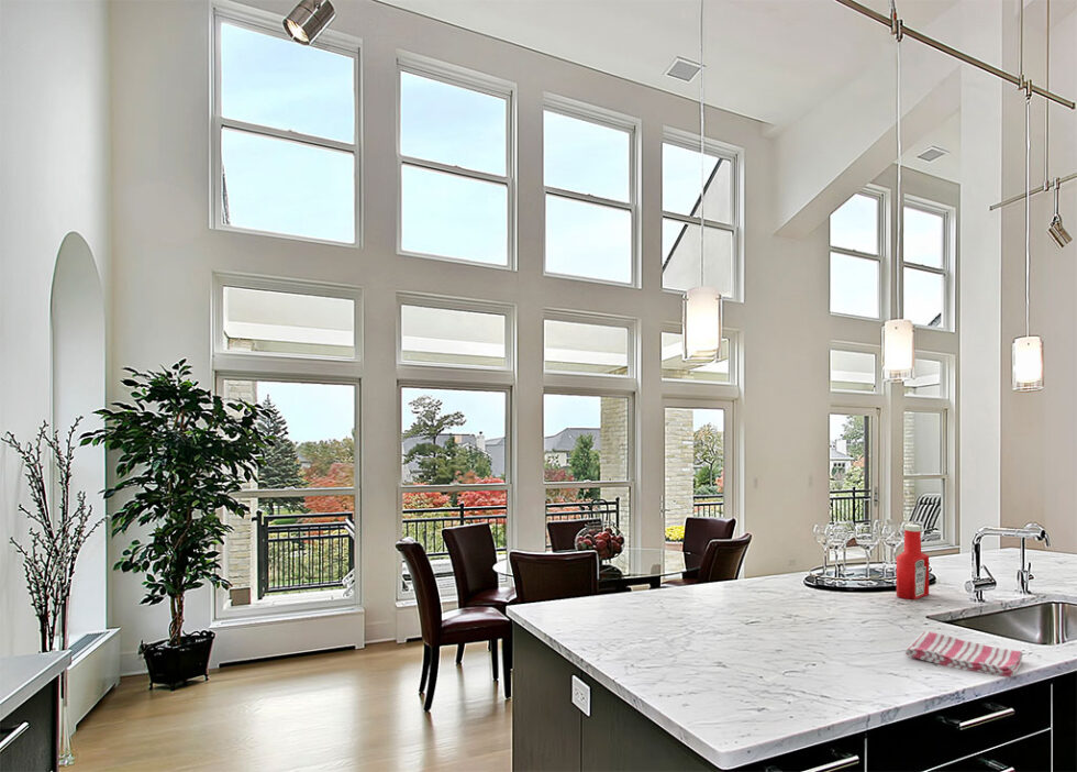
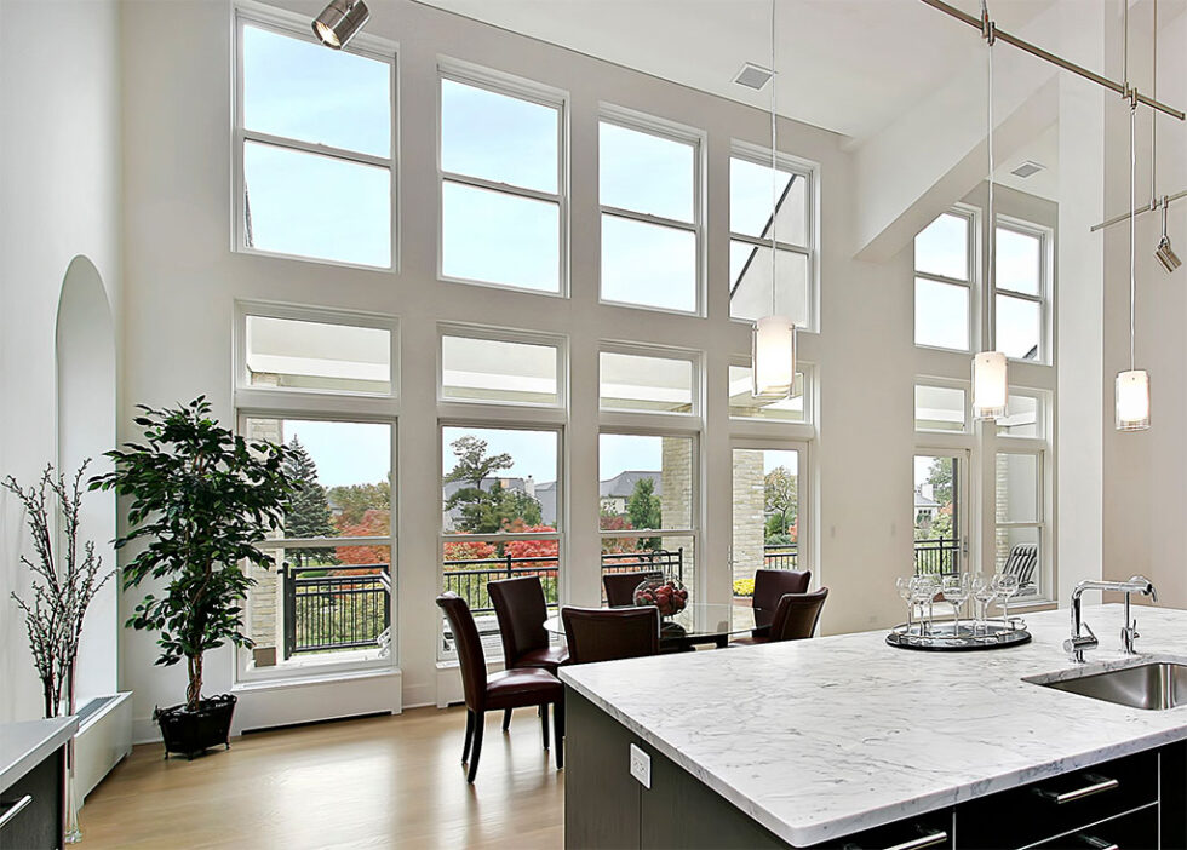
- soap bottle [896,523,930,600]
- dish towel [904,630,1024,679]
